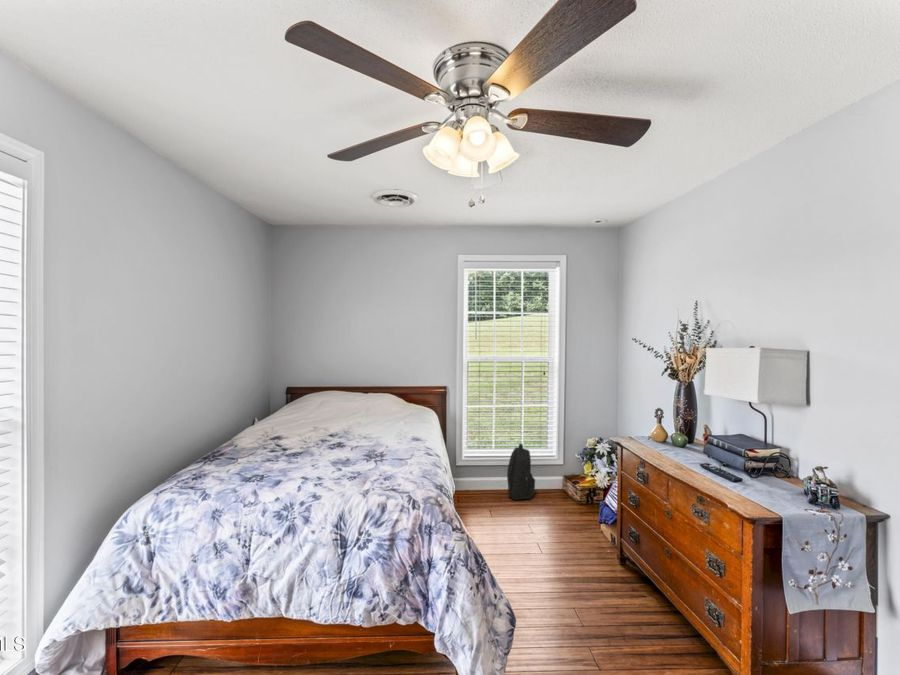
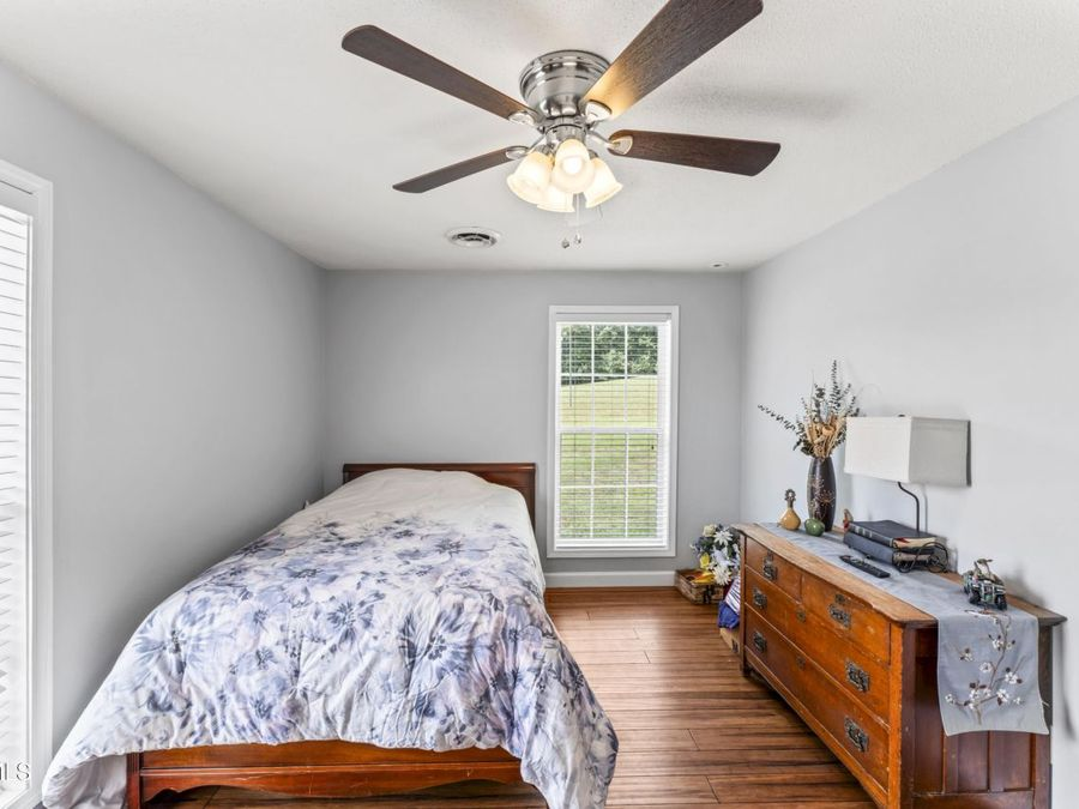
- backpack [506,443,536,501]
